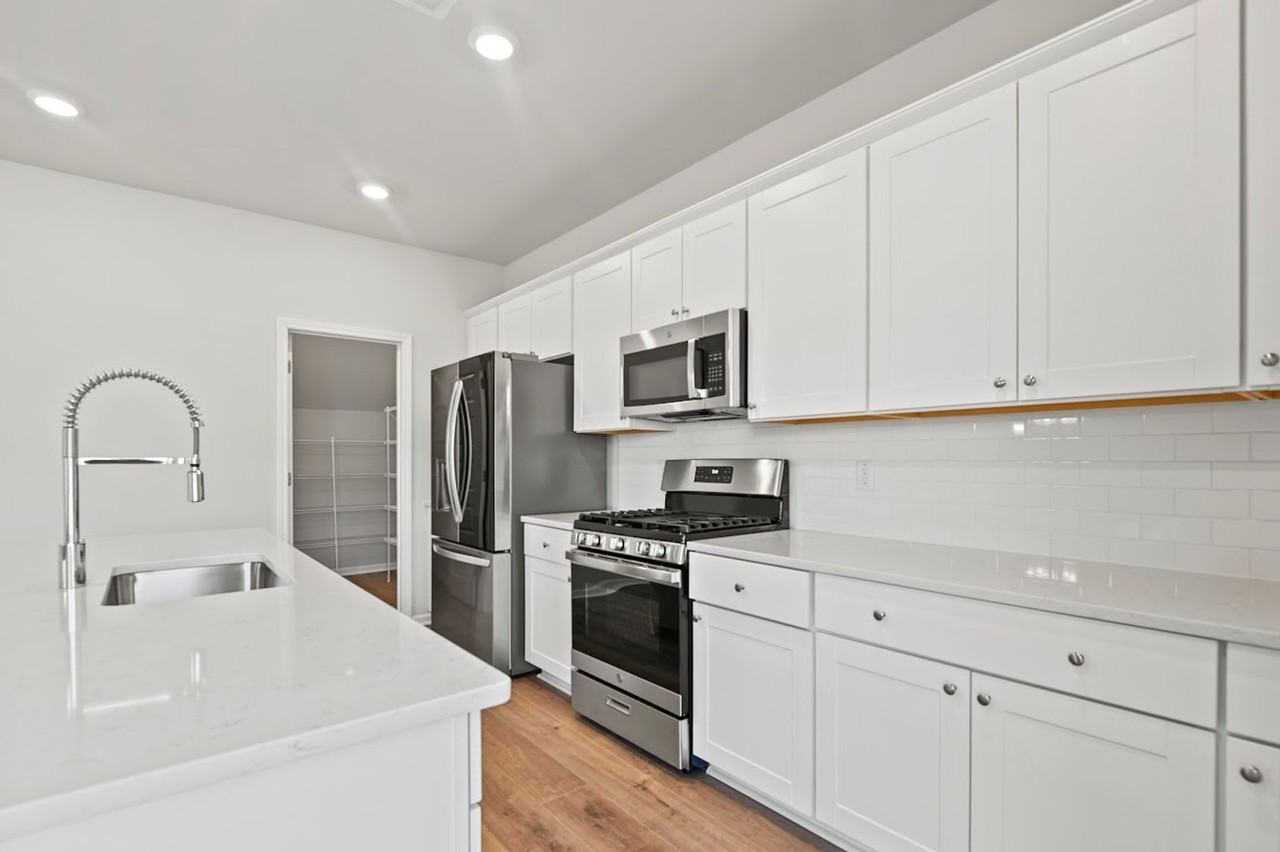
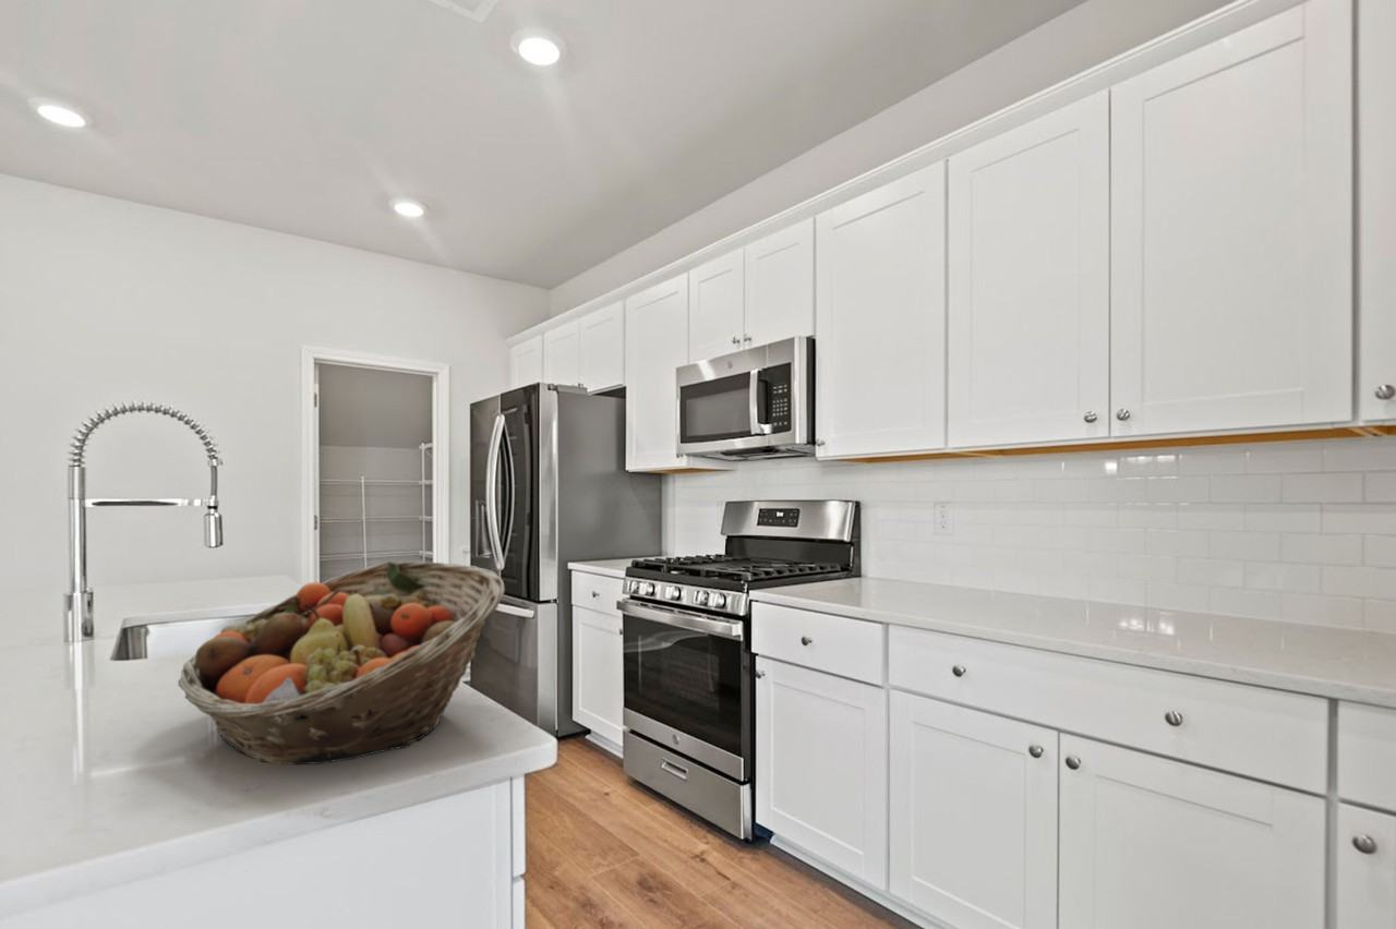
+ fruit basket [177,560,506,765]
